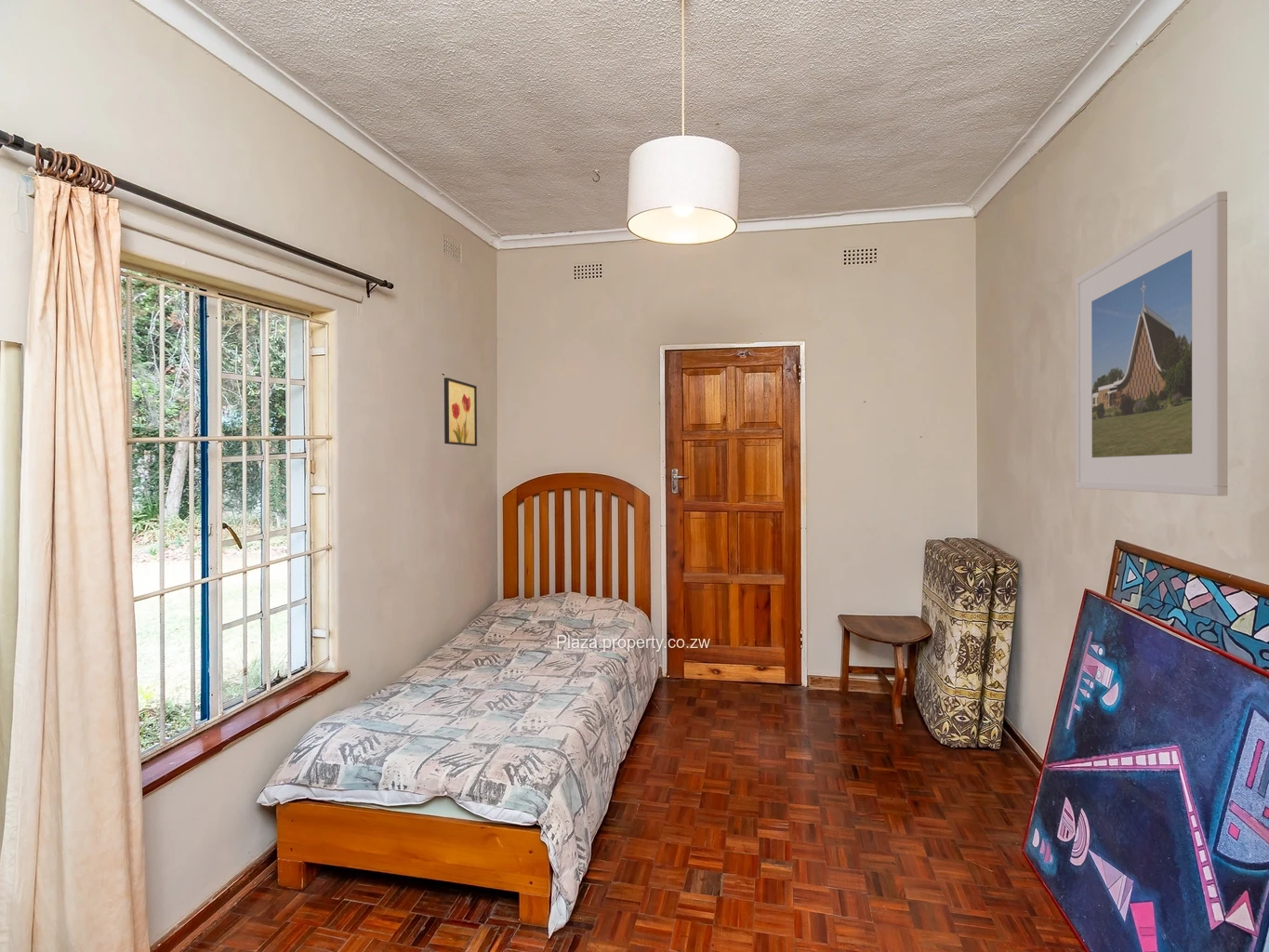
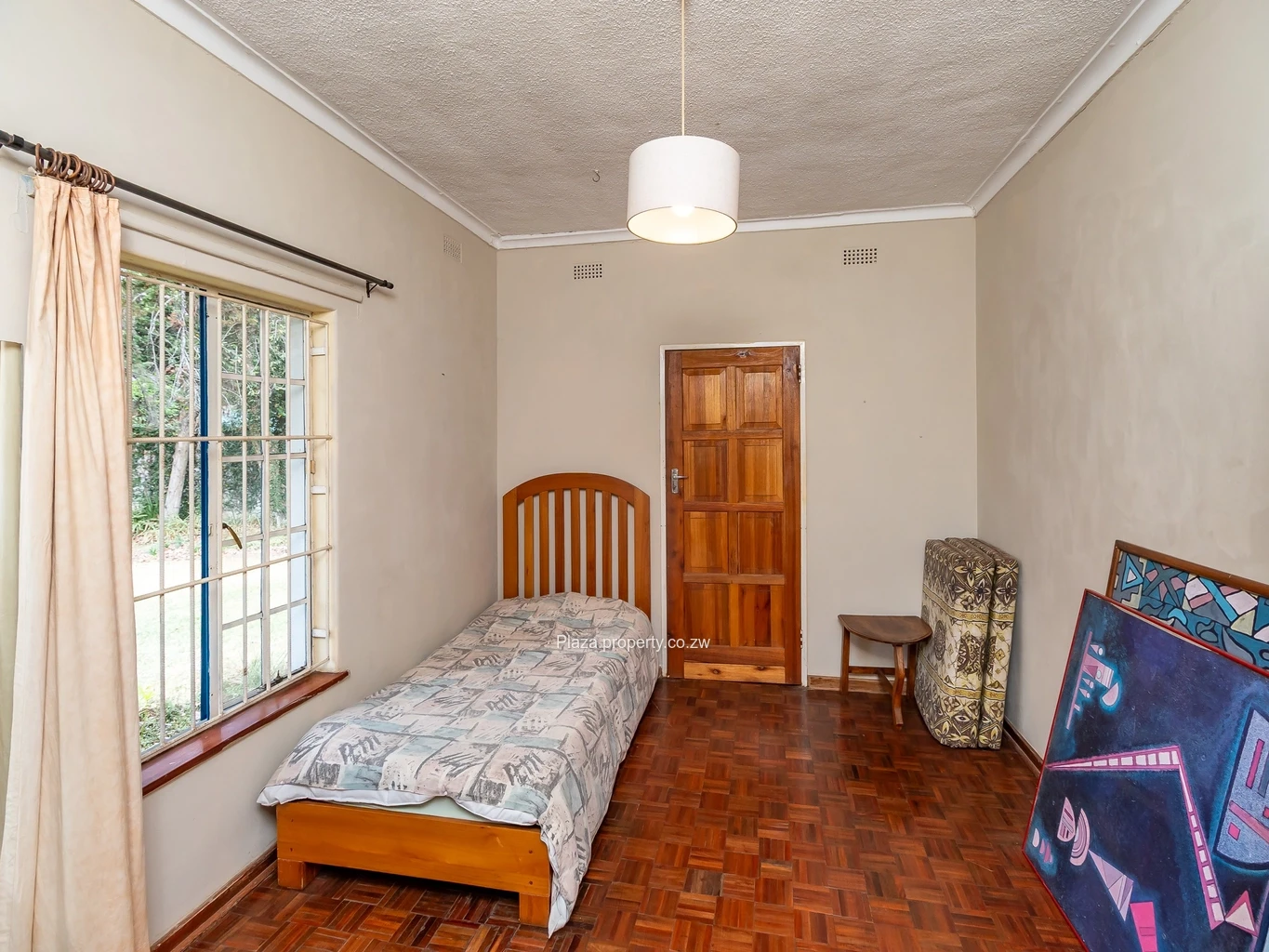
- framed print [1075,191,1228,496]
- wall art [443,377,478,447]
